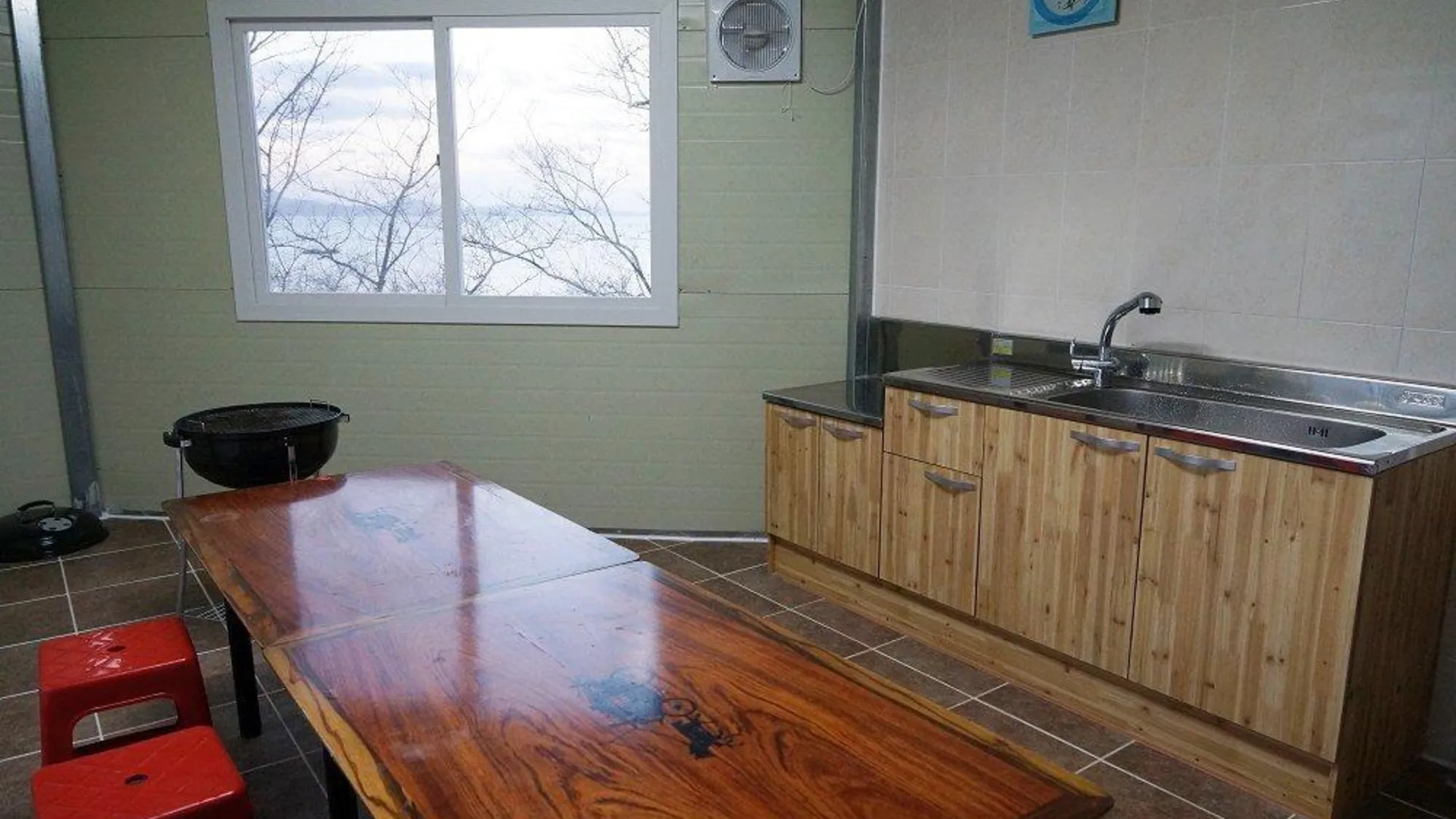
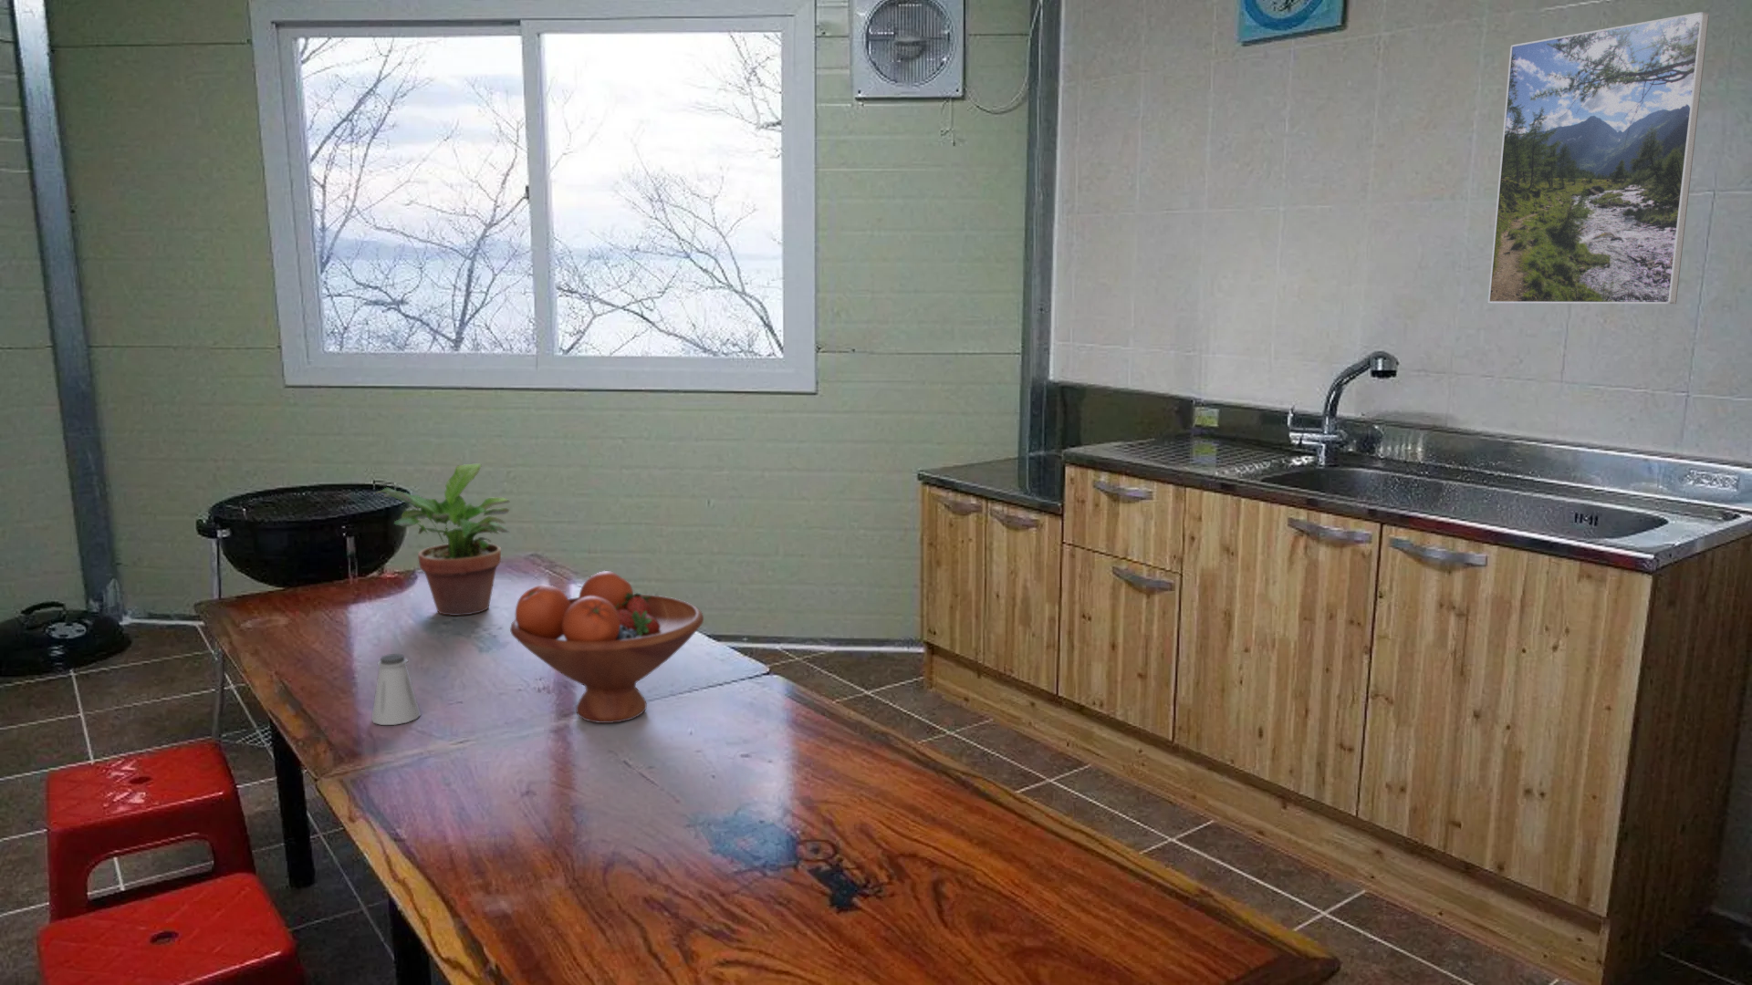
+ potted plant [373,463,511,617]
+ saltshaker [371,653,421,726]
+ fruit bowl [509,570,704,724]
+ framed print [1487,11,1710,304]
